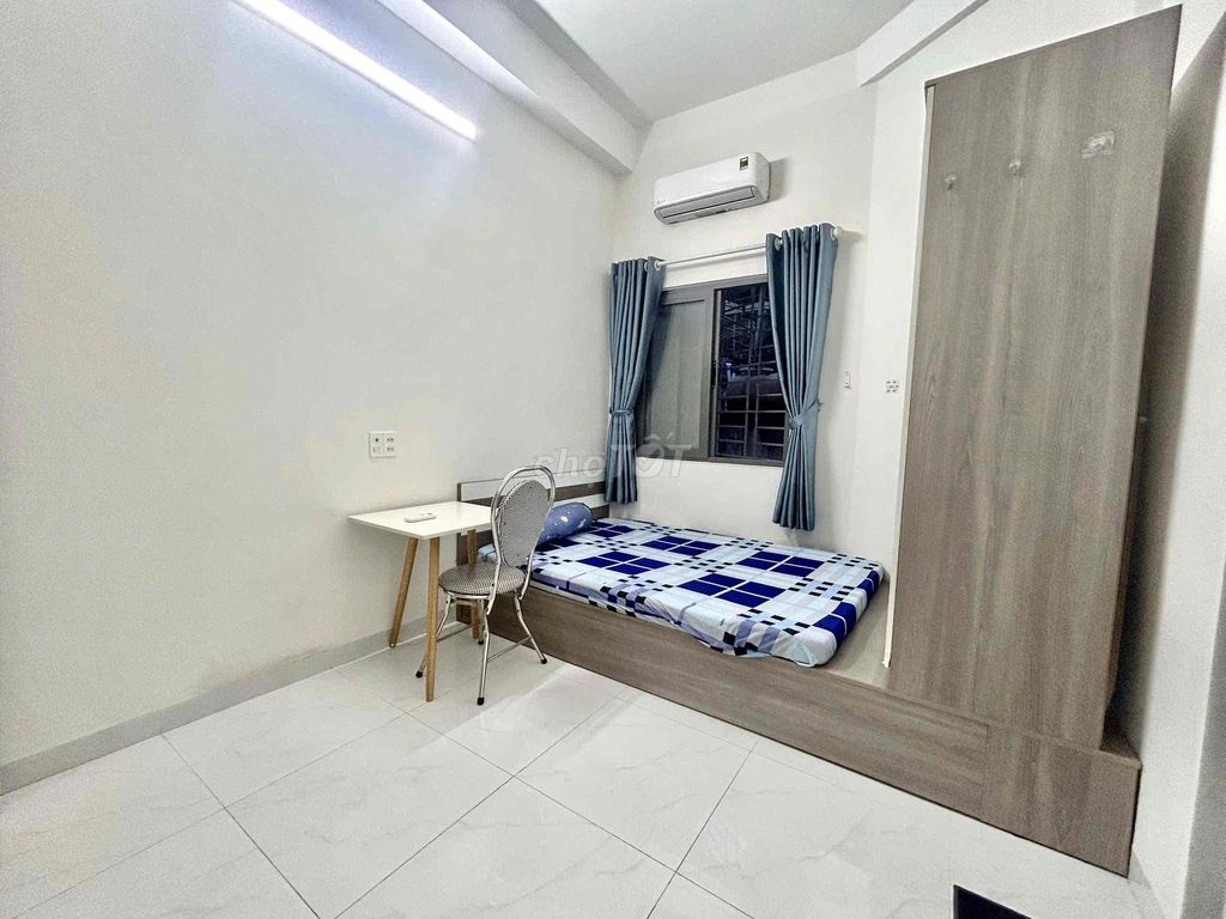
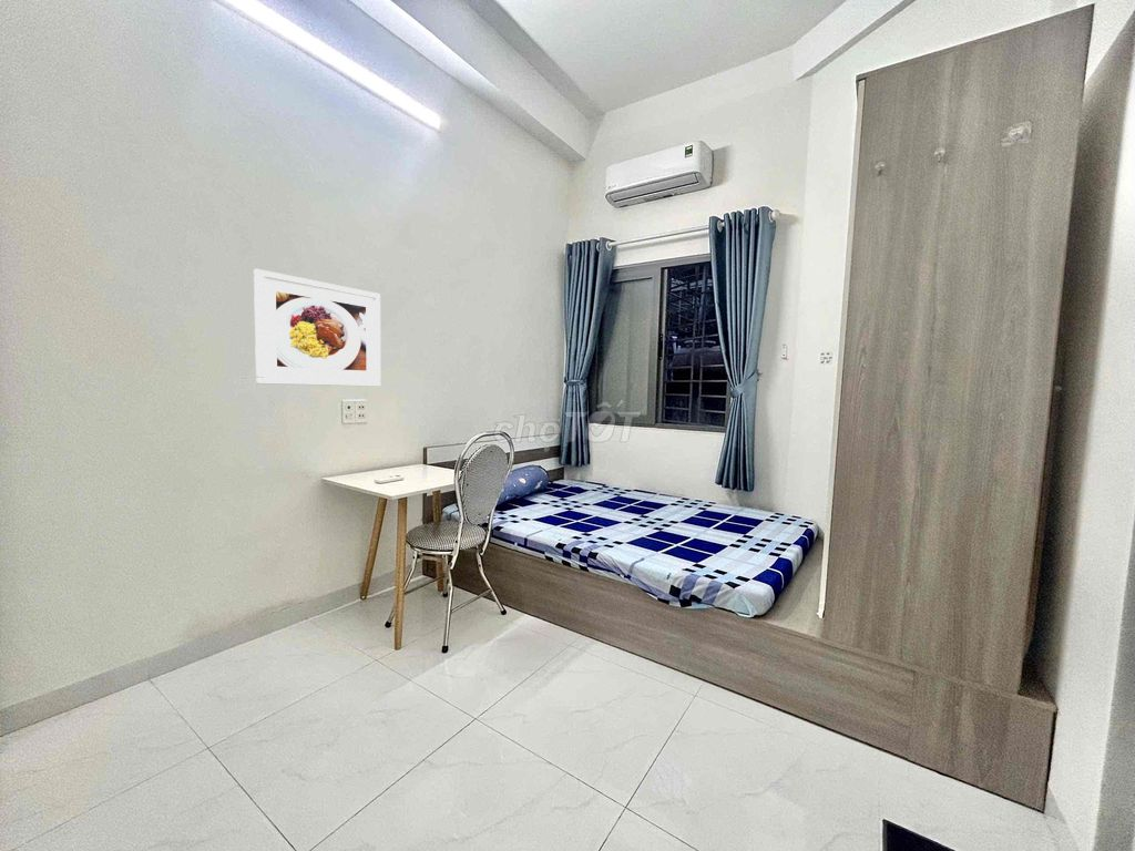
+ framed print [253,268,381,388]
